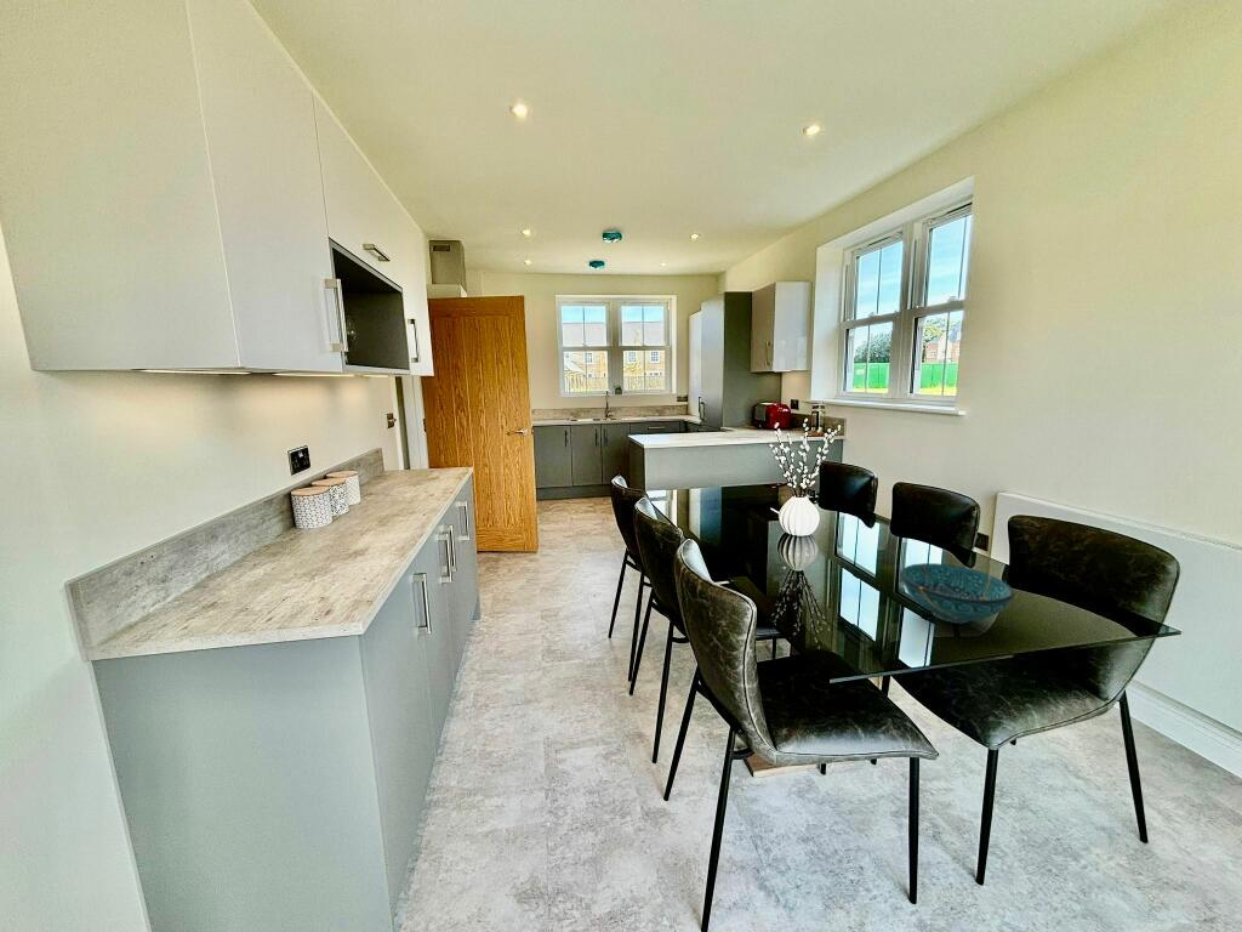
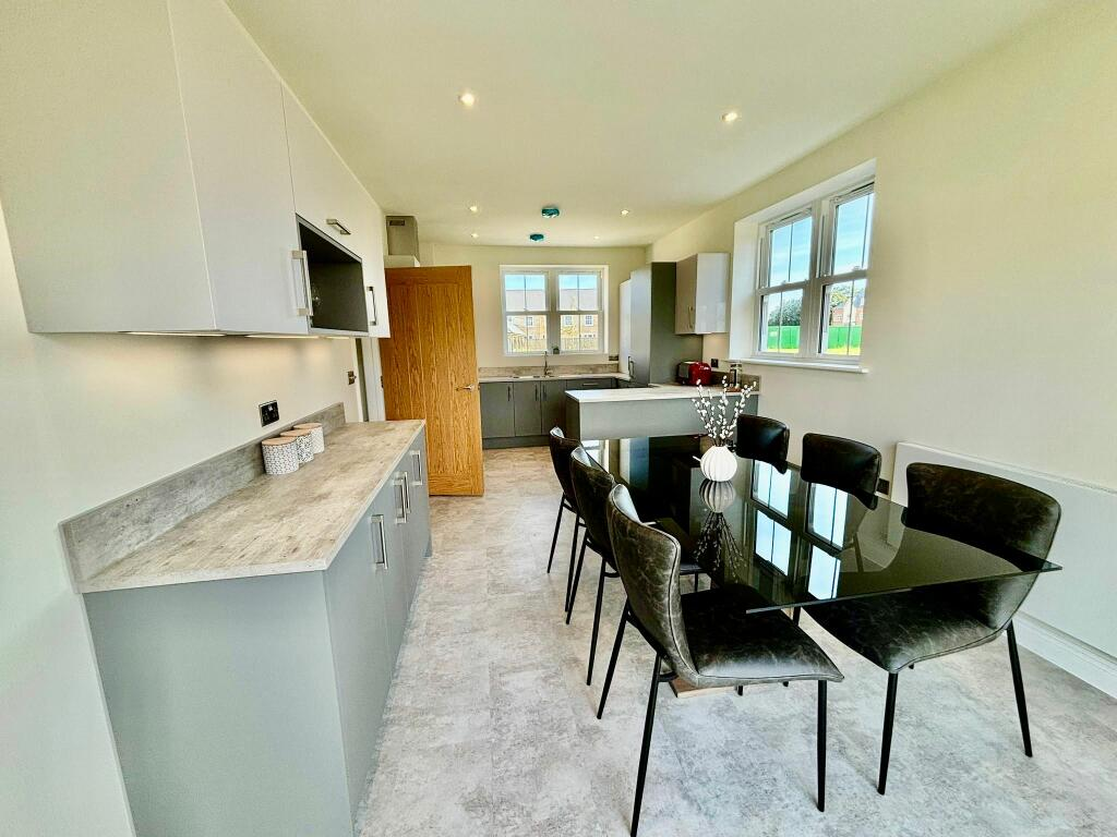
- decorative bowl [899,562,1015,624]
